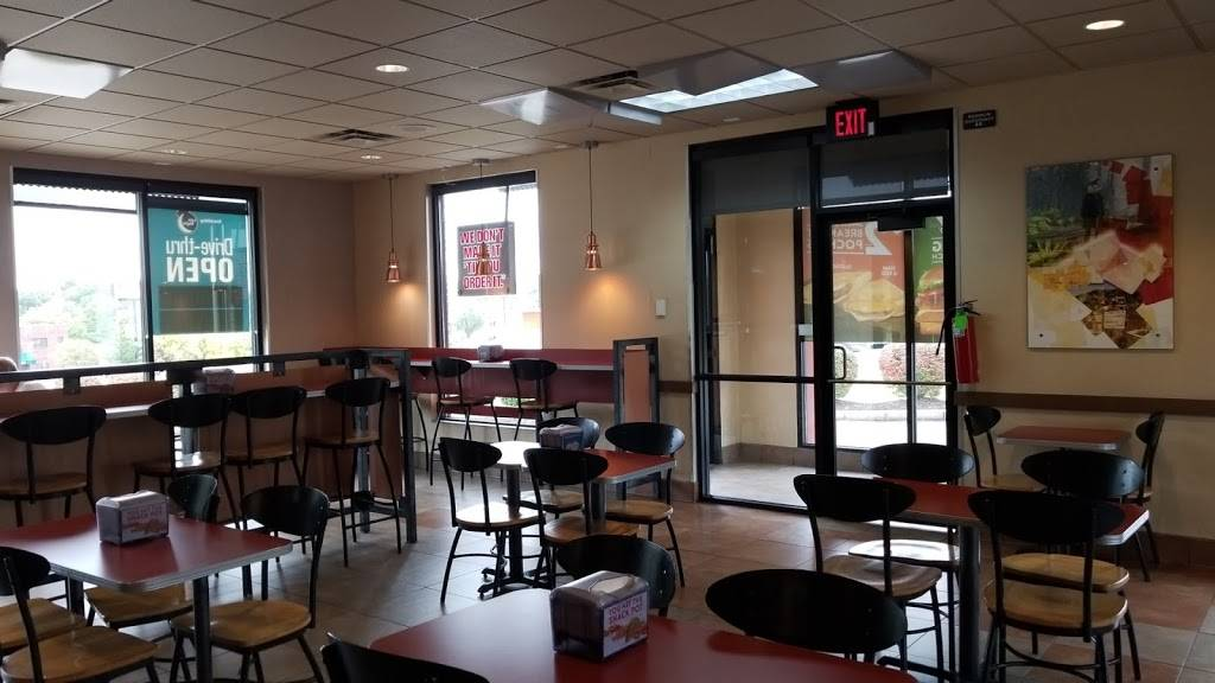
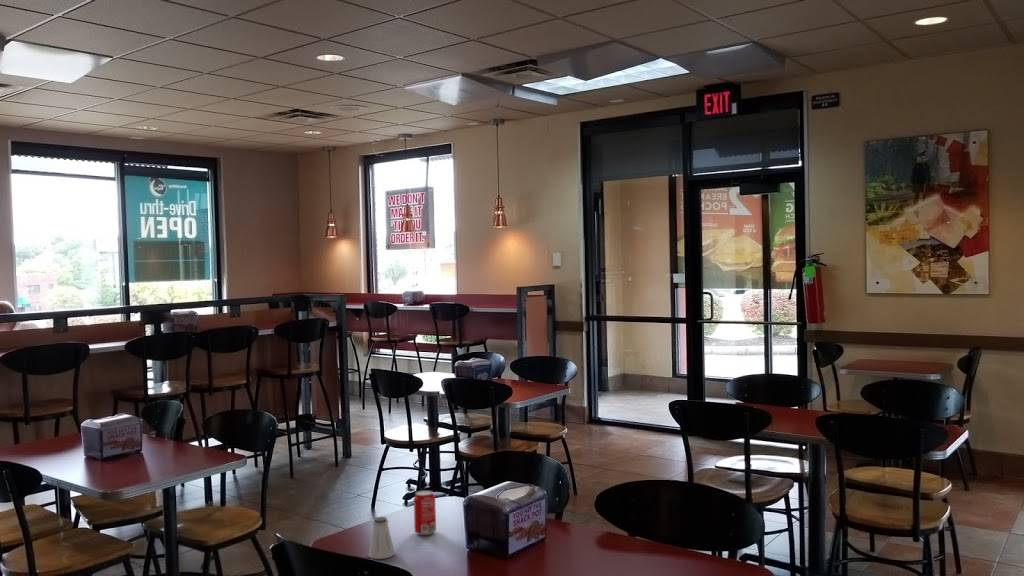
+ beverage can [413,489,437,536]
+ saltshaker [368,516,395,560]
